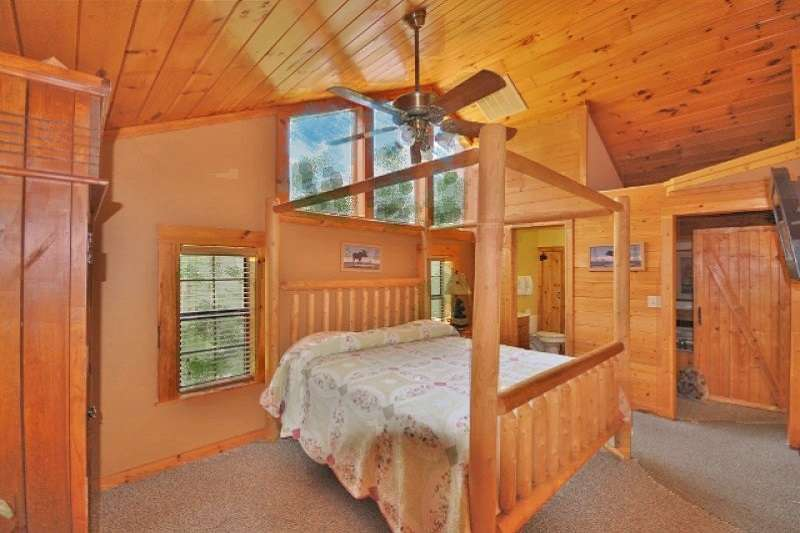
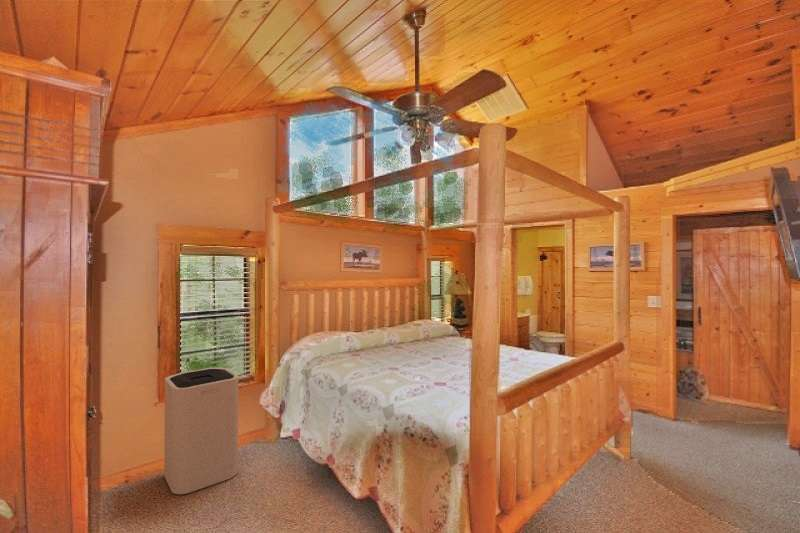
+ trash can [163,367,239,496]
